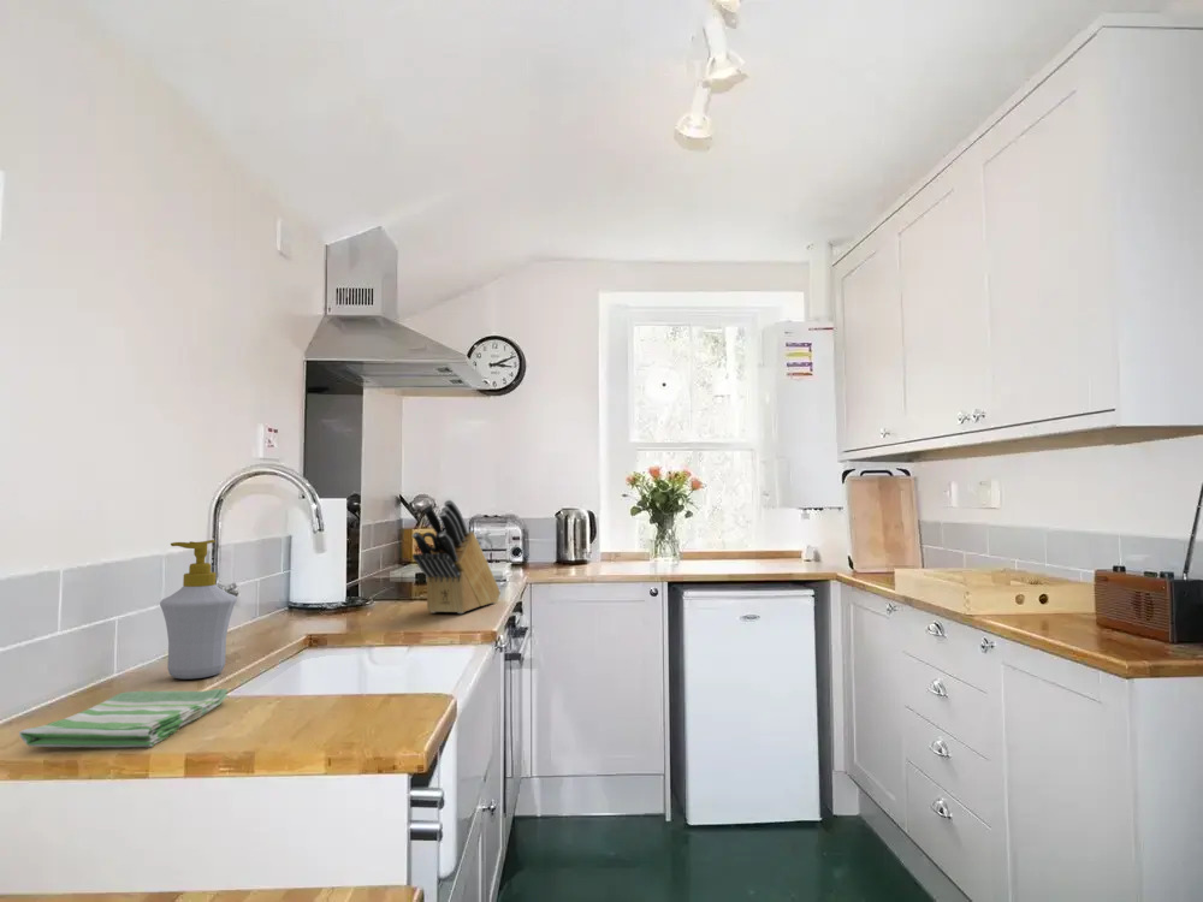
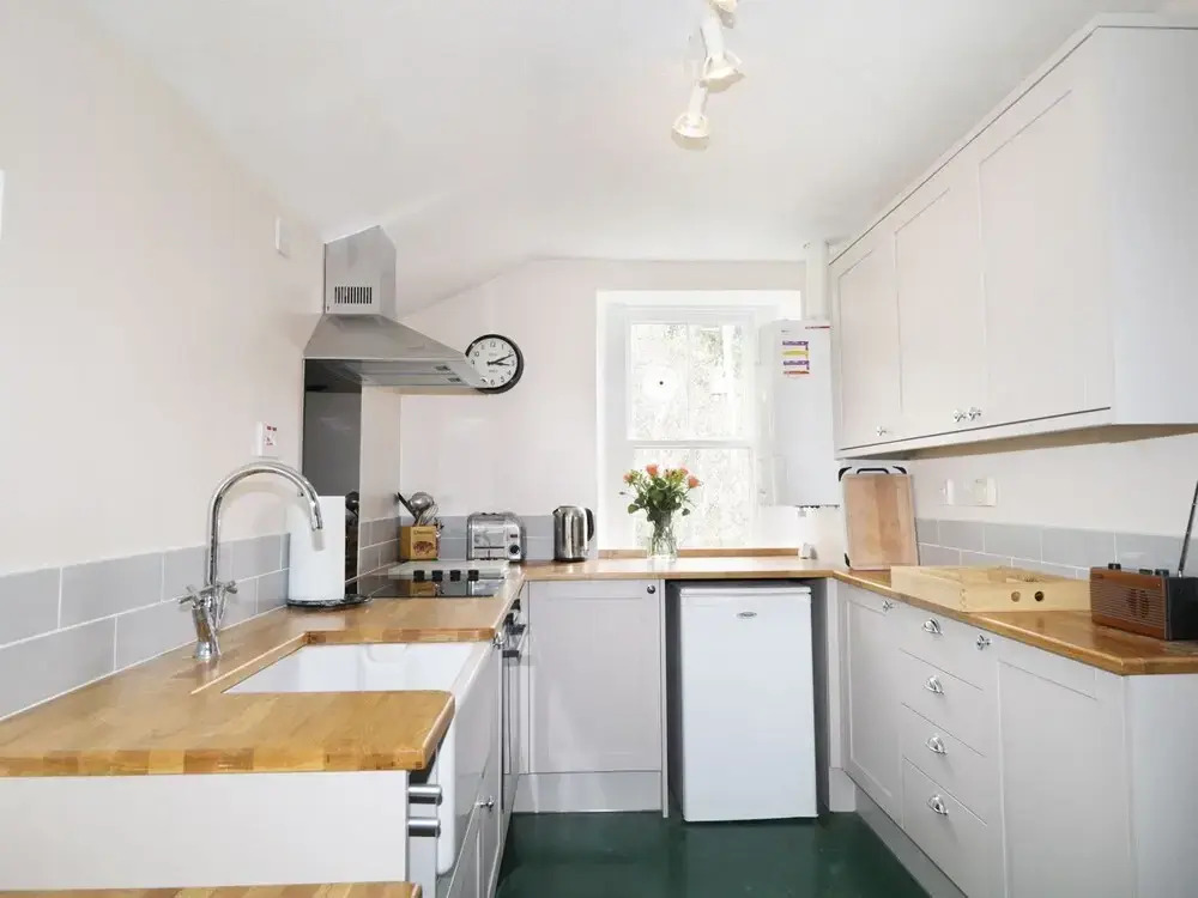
- soap bottle [159,539,237,681]
- dish towel [18,688,230,748]
- knife block [411,499,502,615]
